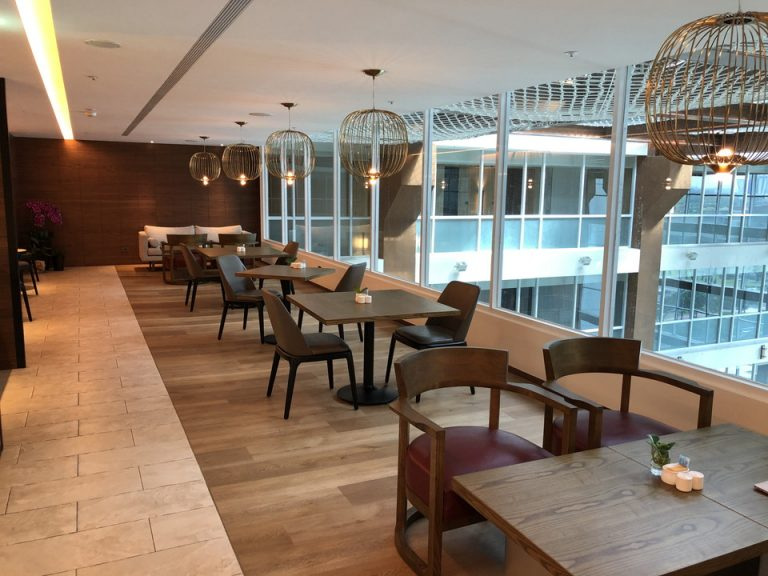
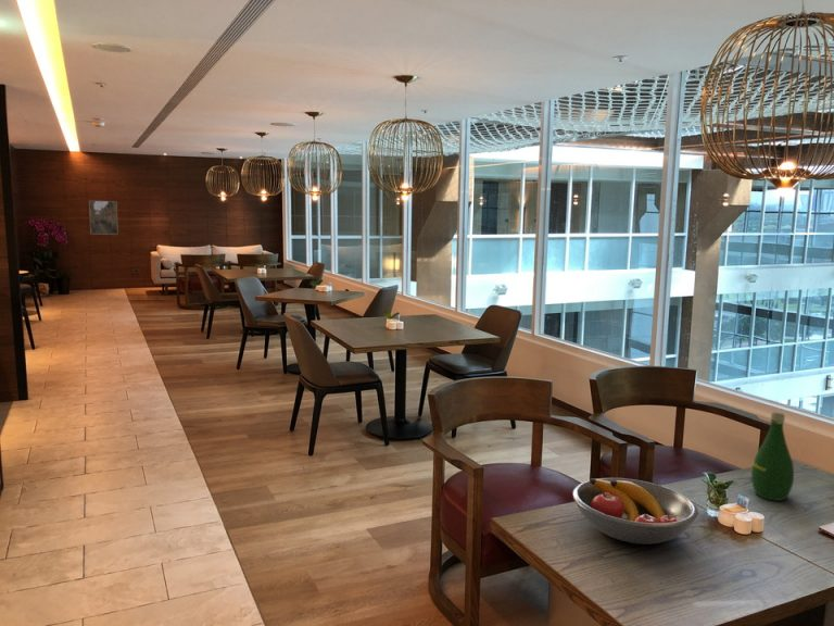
+ bottle [750,412,795,502]
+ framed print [88,200,119,236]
+ fruit bowl [571,477,699,546]
